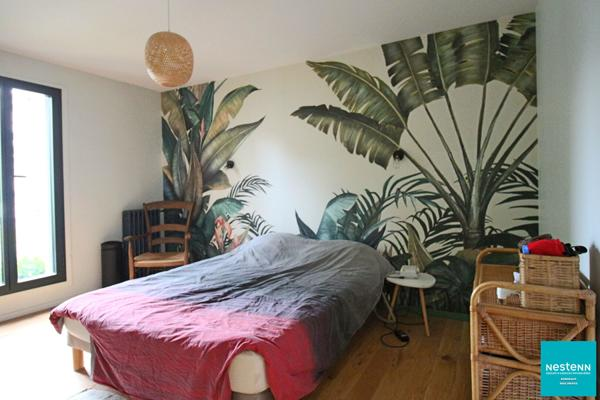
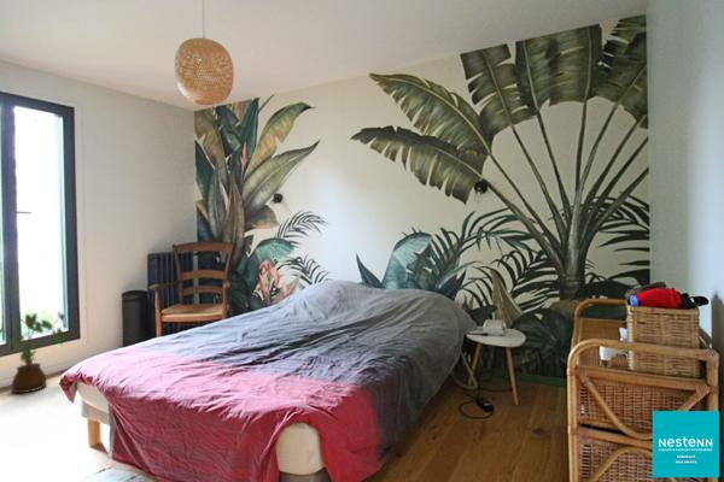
+ house plant [0,311,68,394]
